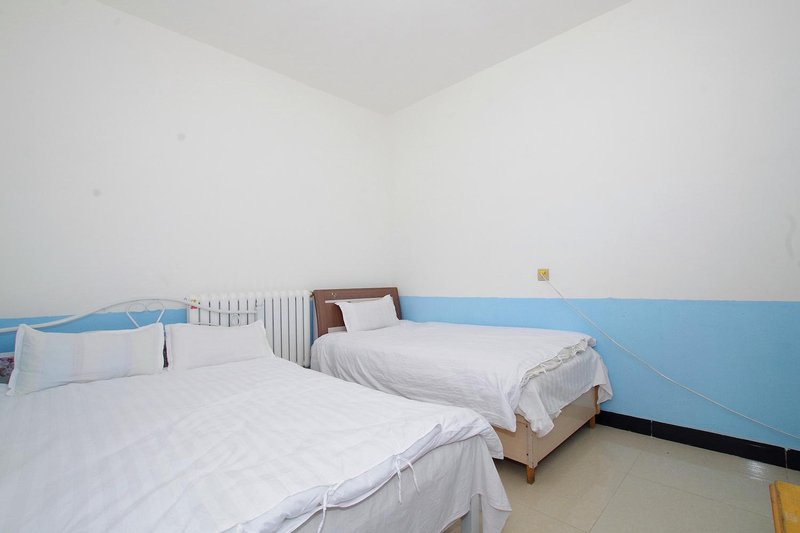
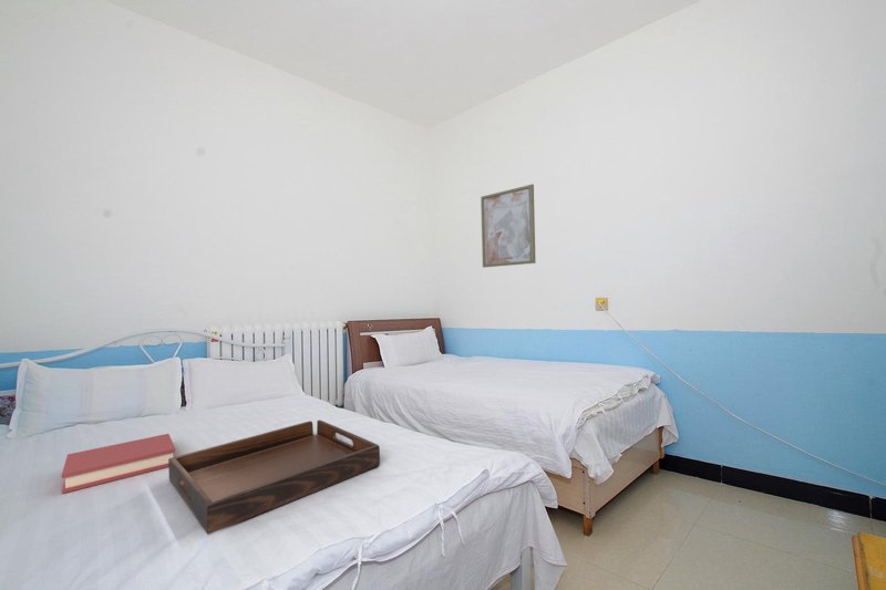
+ serving tray [167,420,381,536]
+ wall art [480,183,537,269]
+ hardback book [61,433,176,495]
